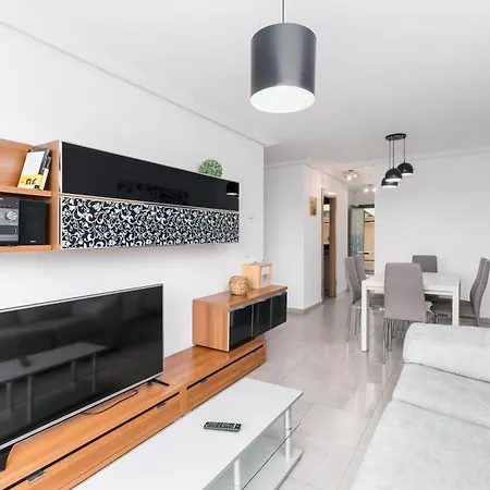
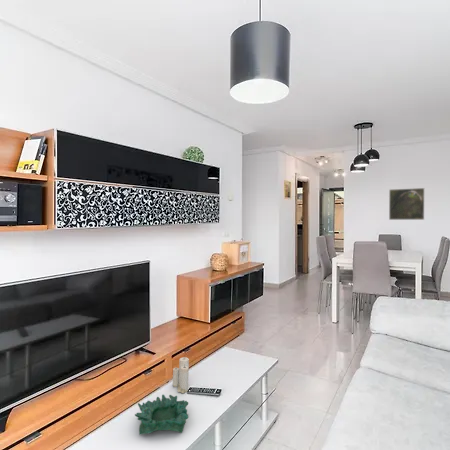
+ decorative bowl [134,394,189,436]
+ candle [172,356,190,394]
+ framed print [388,187,425,221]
